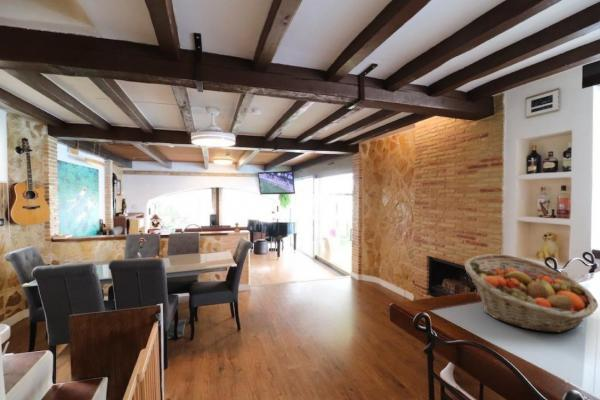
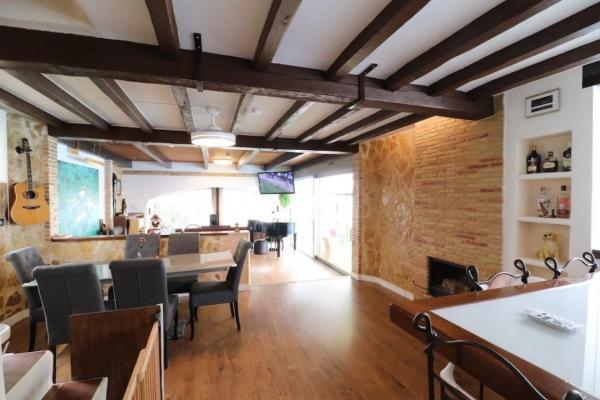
- fruit basket [464,253,599,333]
